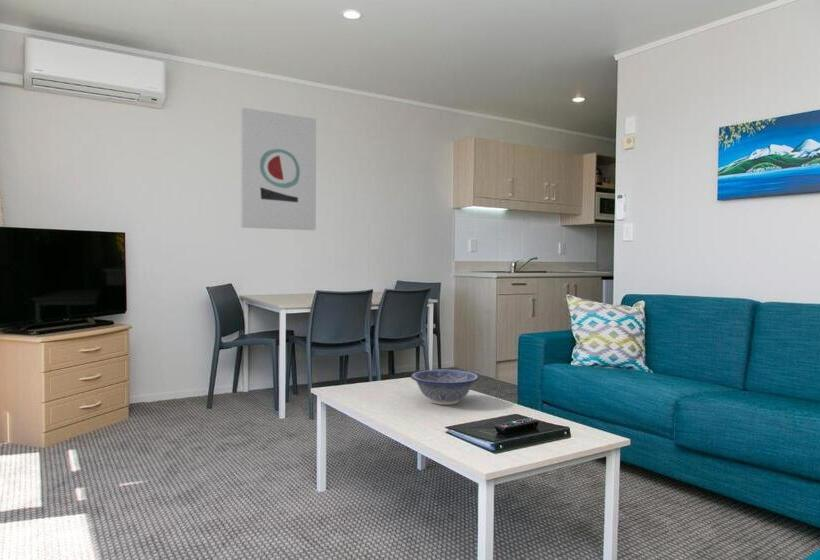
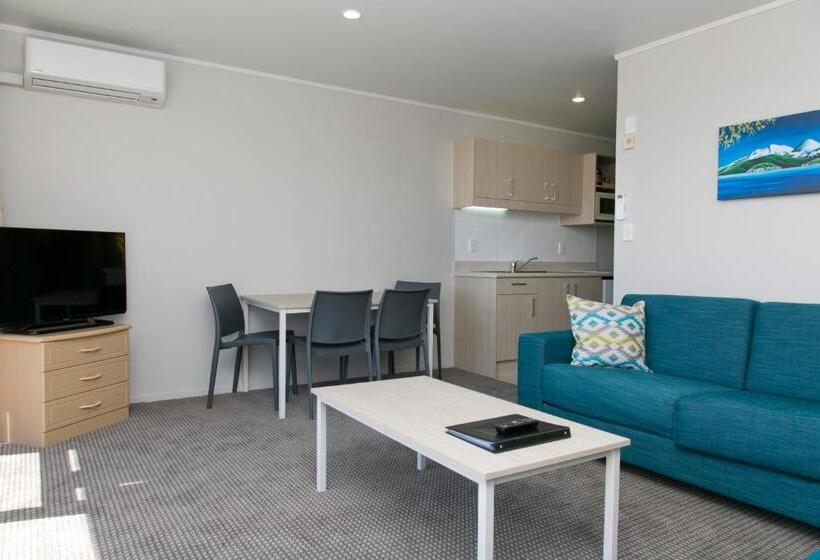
- decorative bowl [410,368,480,406]
- wall art [240,107,317,231]
